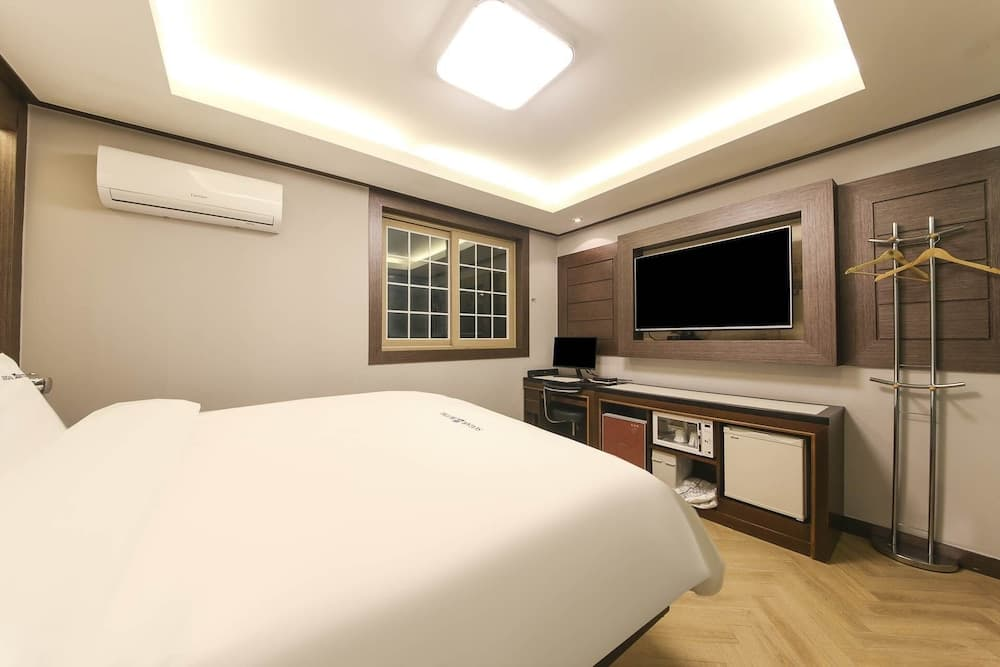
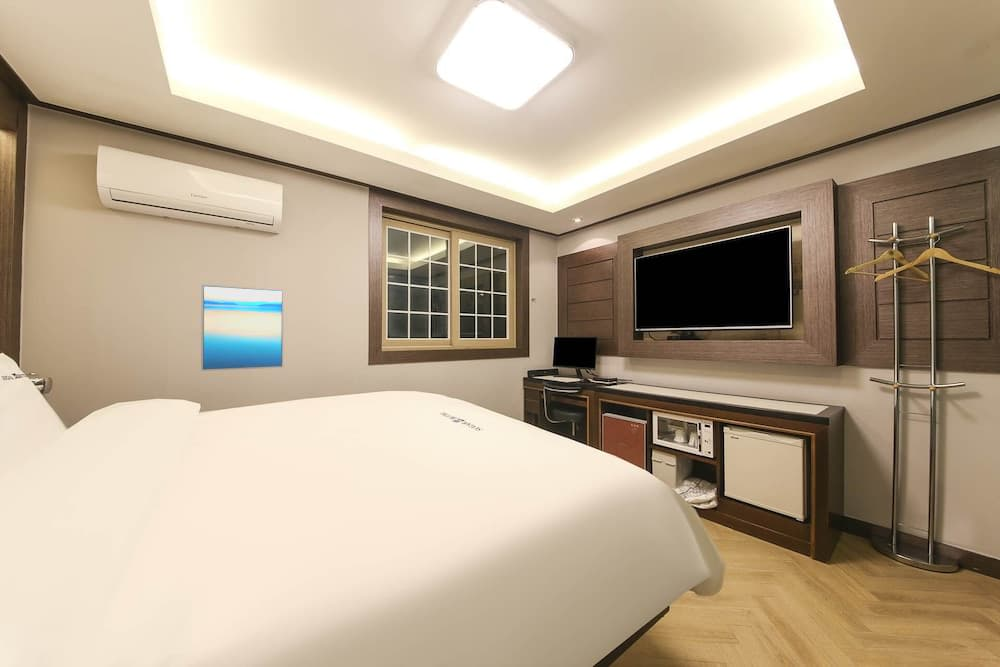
+ wall art [200,283,285,372]
